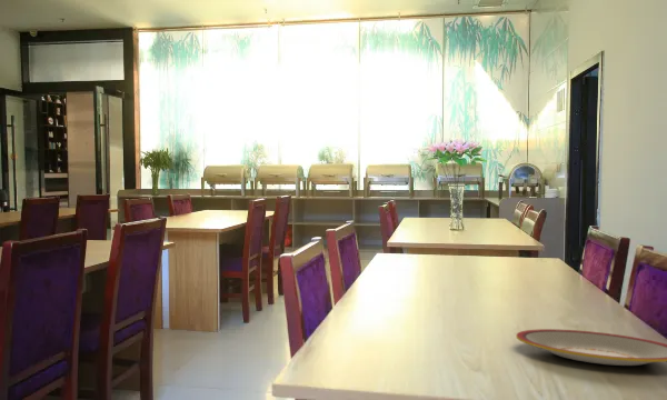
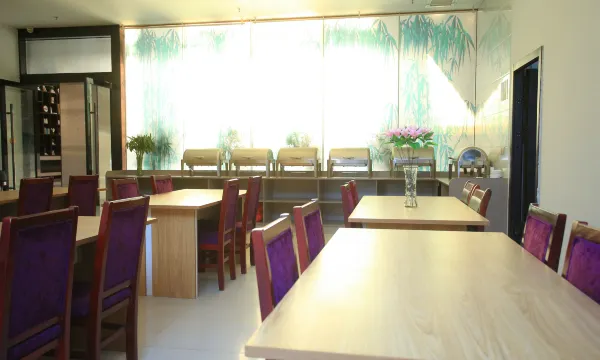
- plate [515,328,667,367]
